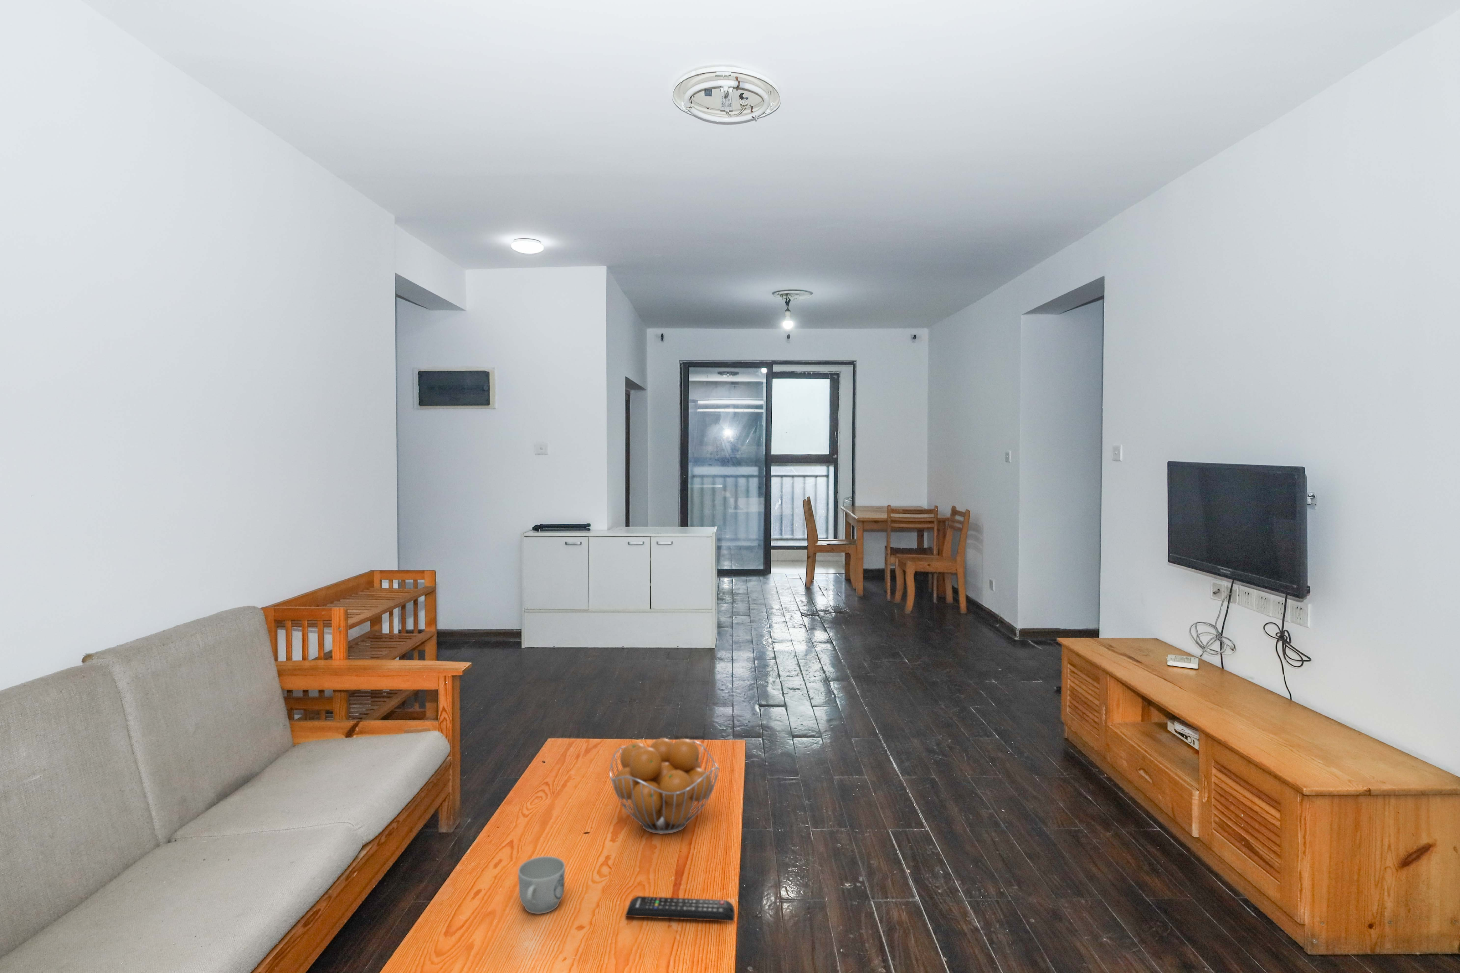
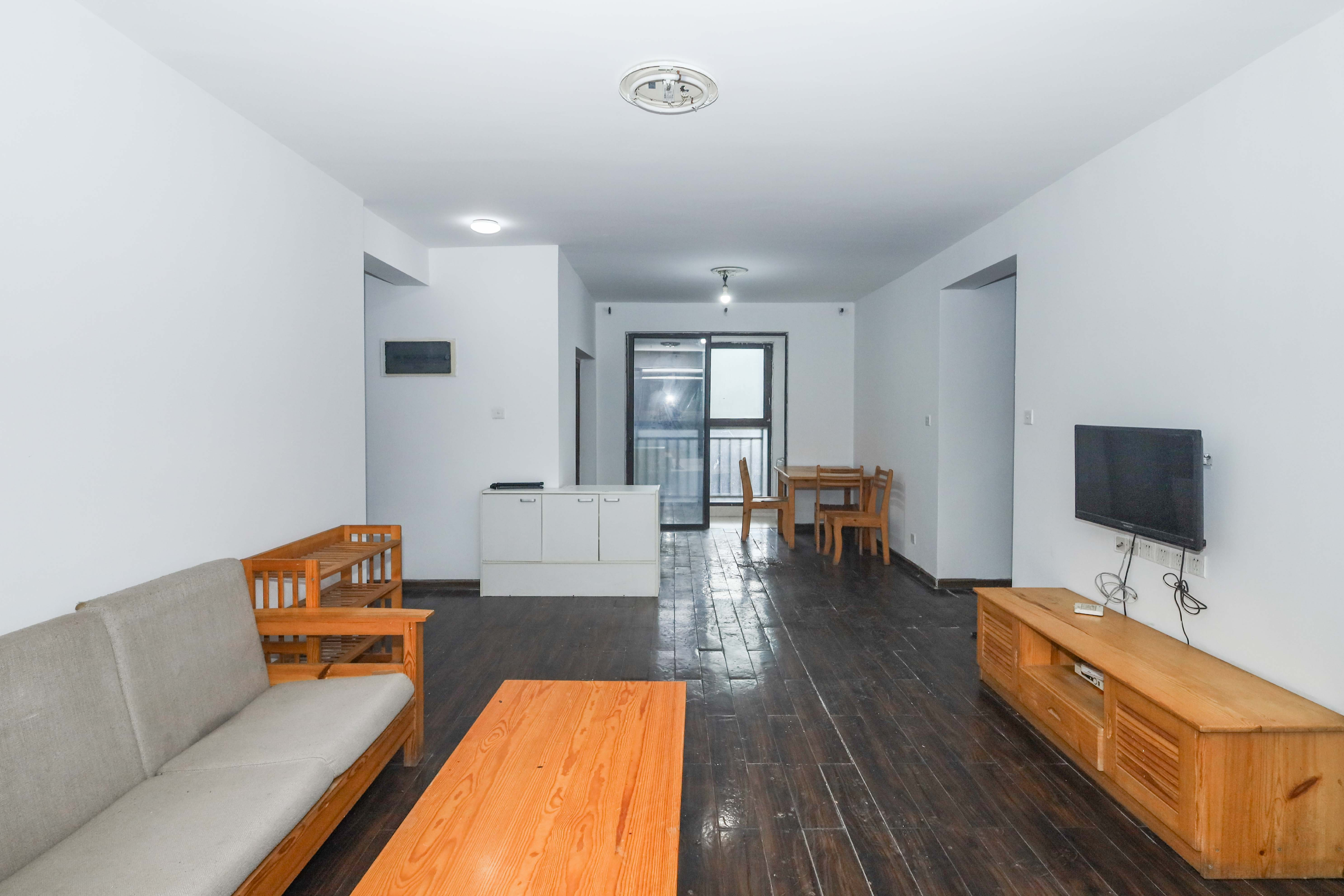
- mug [518,856,565,914]
- fruit basket [609,737,720,834]
- remote control [625,896,735,922]
